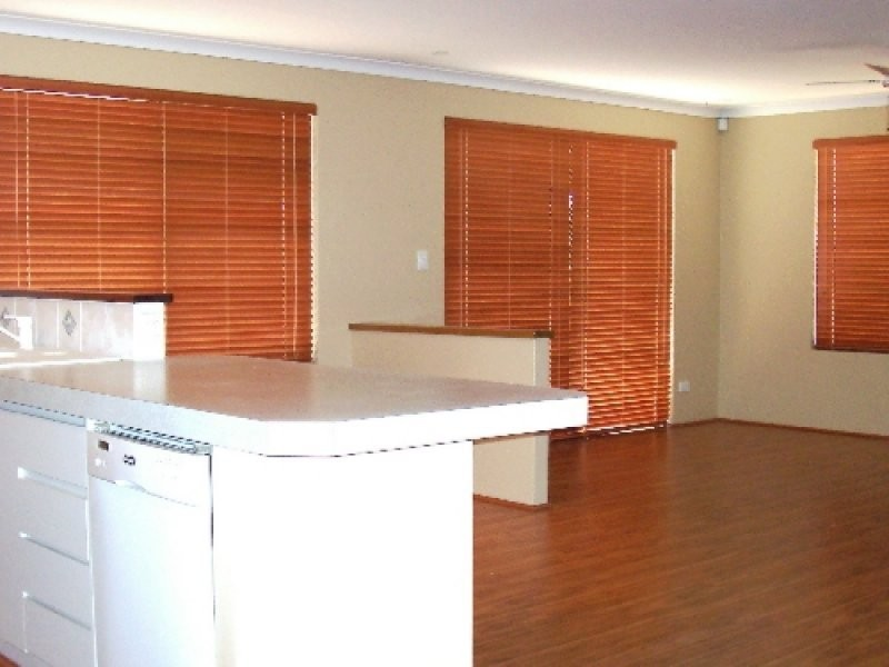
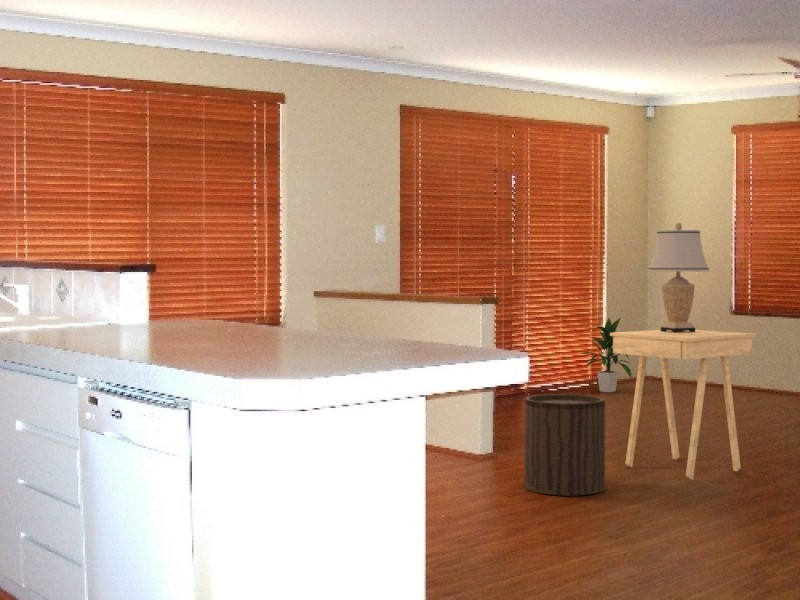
+ side table [610,329,757,480]
+ indoor plant [580,316,633,393]
+ table lamp [646,222,711,333]
+ stool [524,393,606,497]
